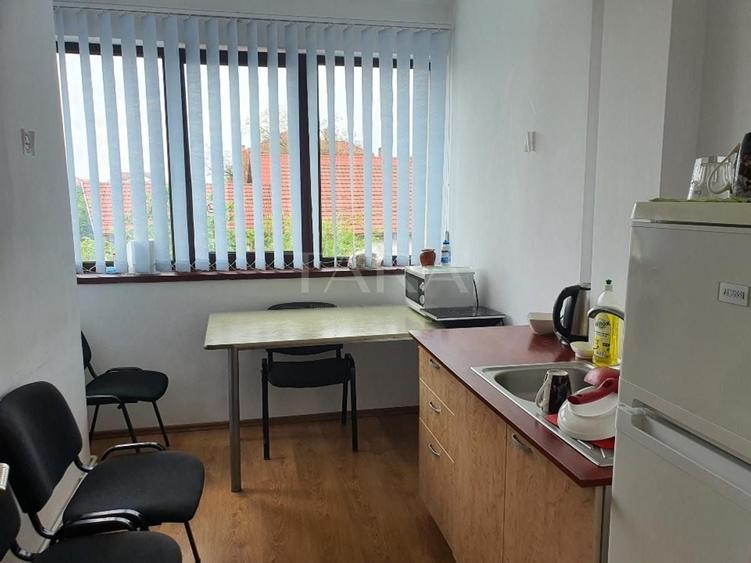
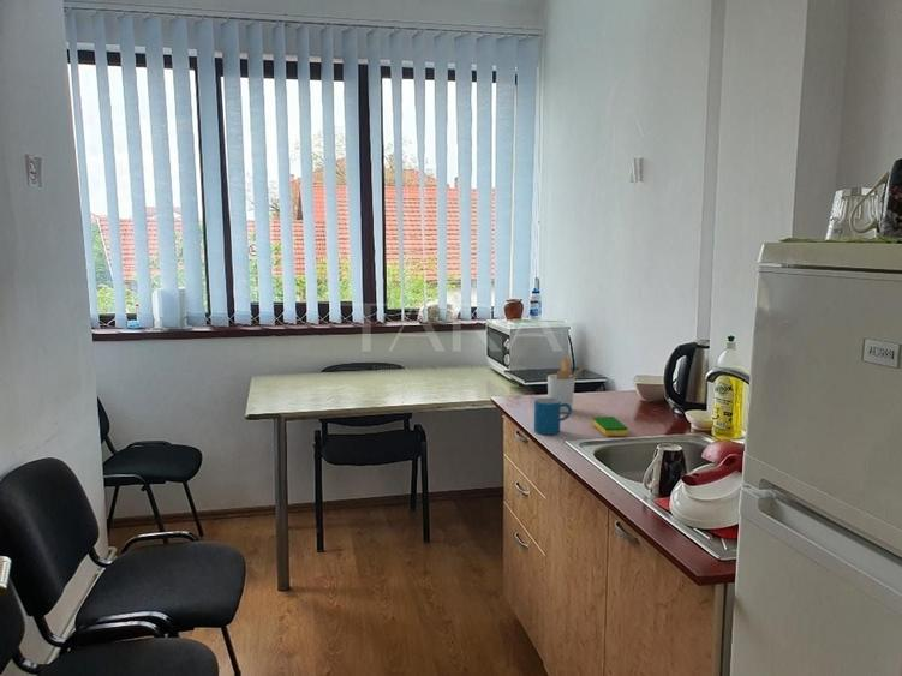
+ utensil holder [546,357,591,414]
+ mug [533,397,574,436]
+ dish sponge [591,415,629,437]
